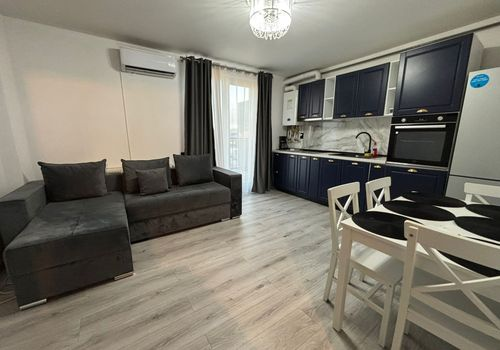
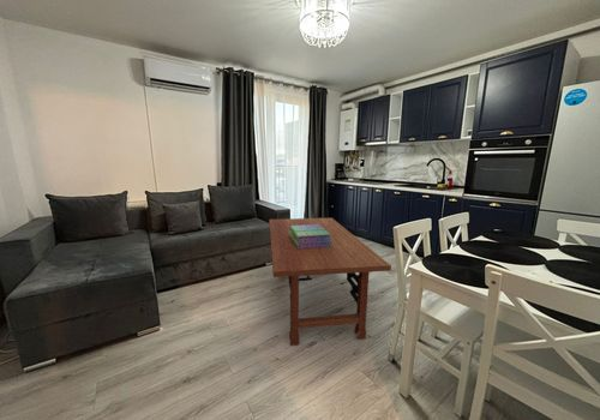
+ stack of books [288,224,332,248]
+ coffee table [269,217,392,347]
